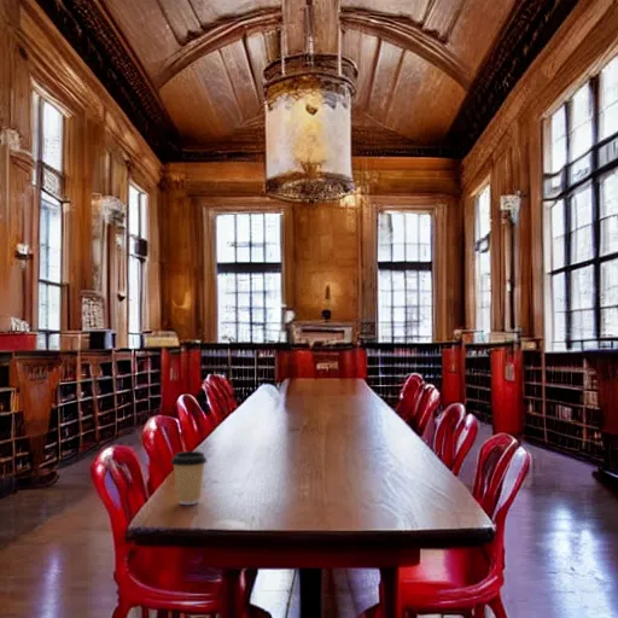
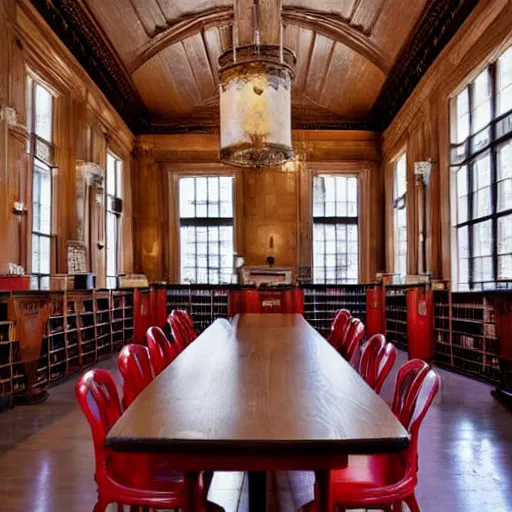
- coffee cup [169,450,208,506]
